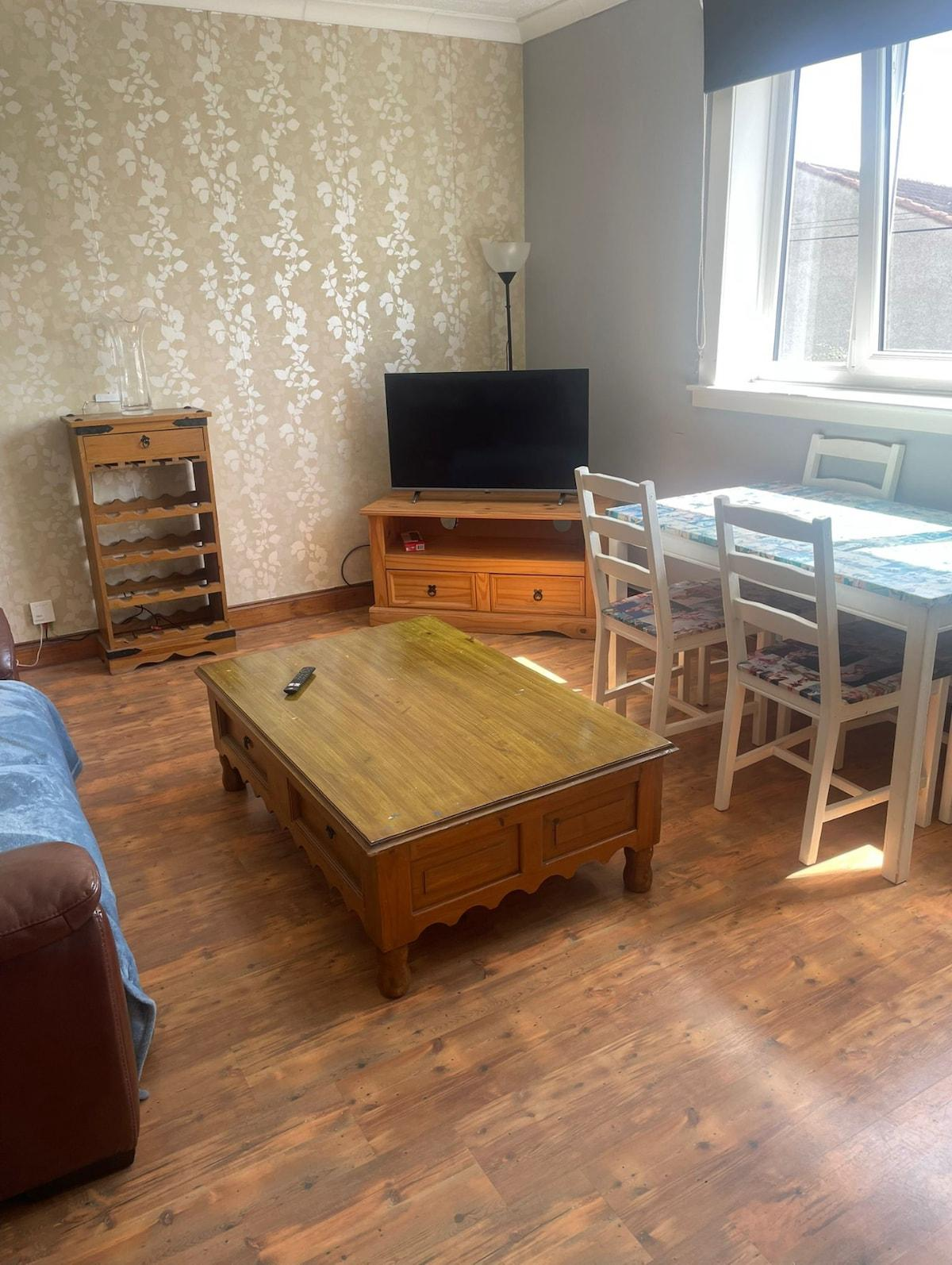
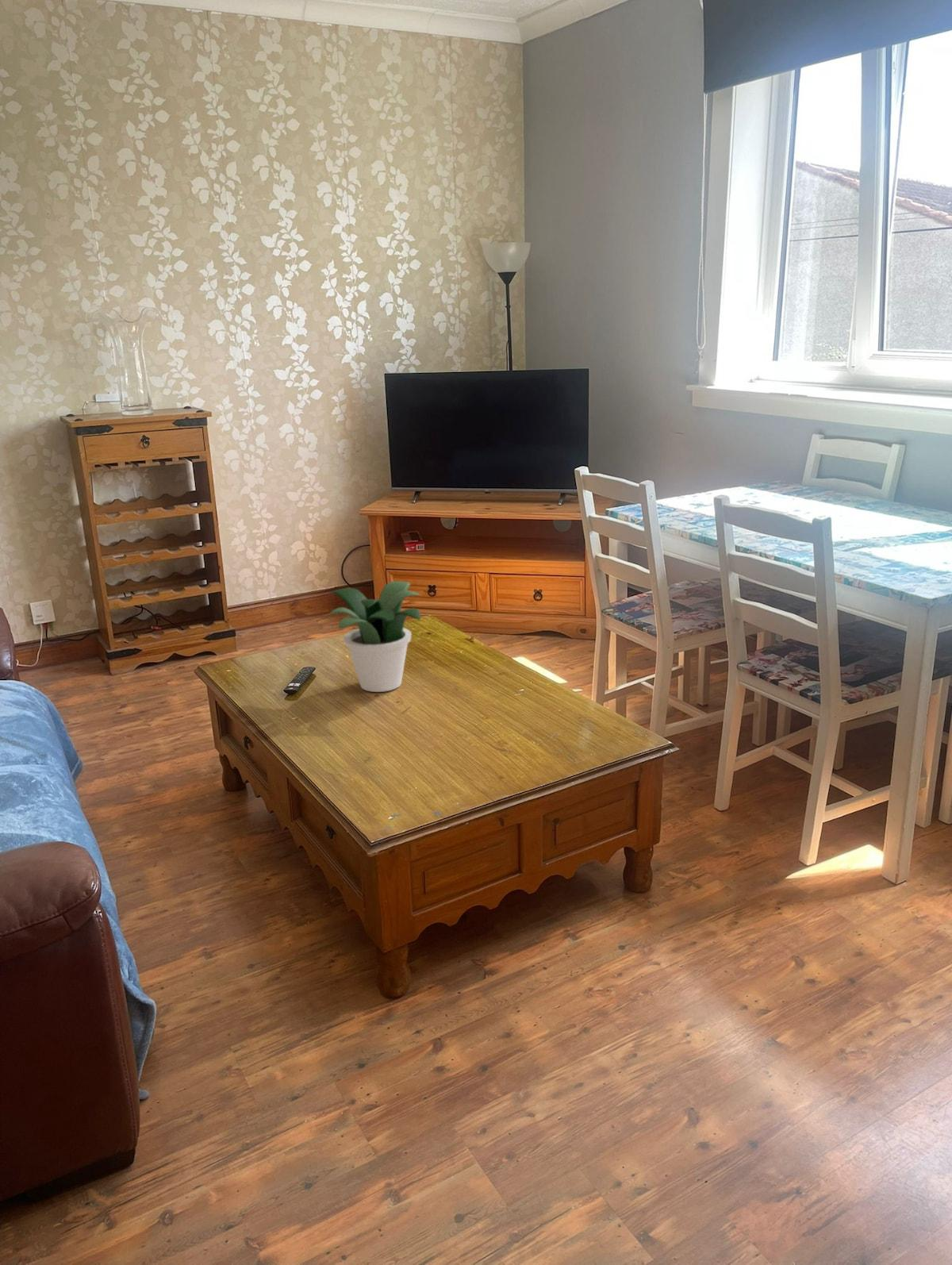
+ potted plant [328,580,421,693]
